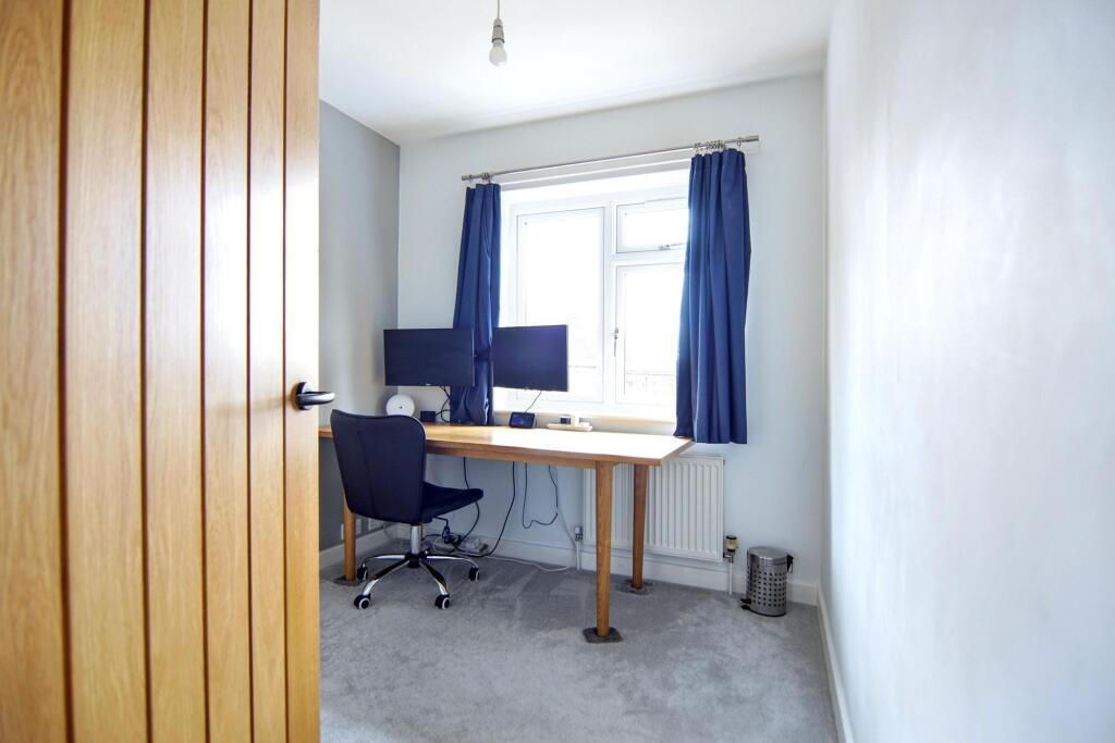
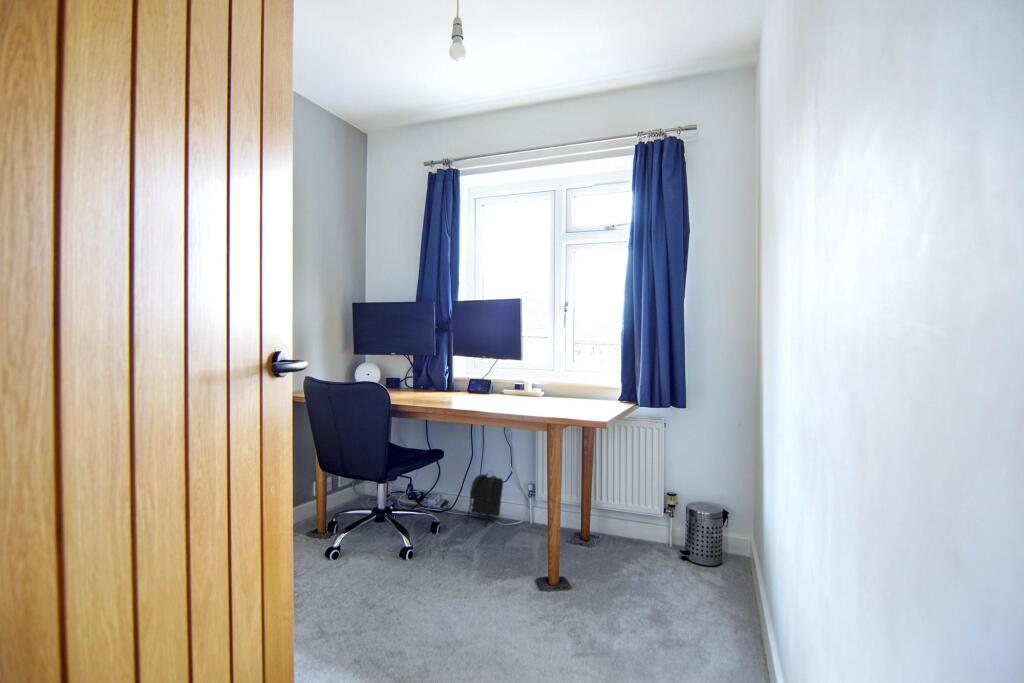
+ backpack [465,470,504,528]
